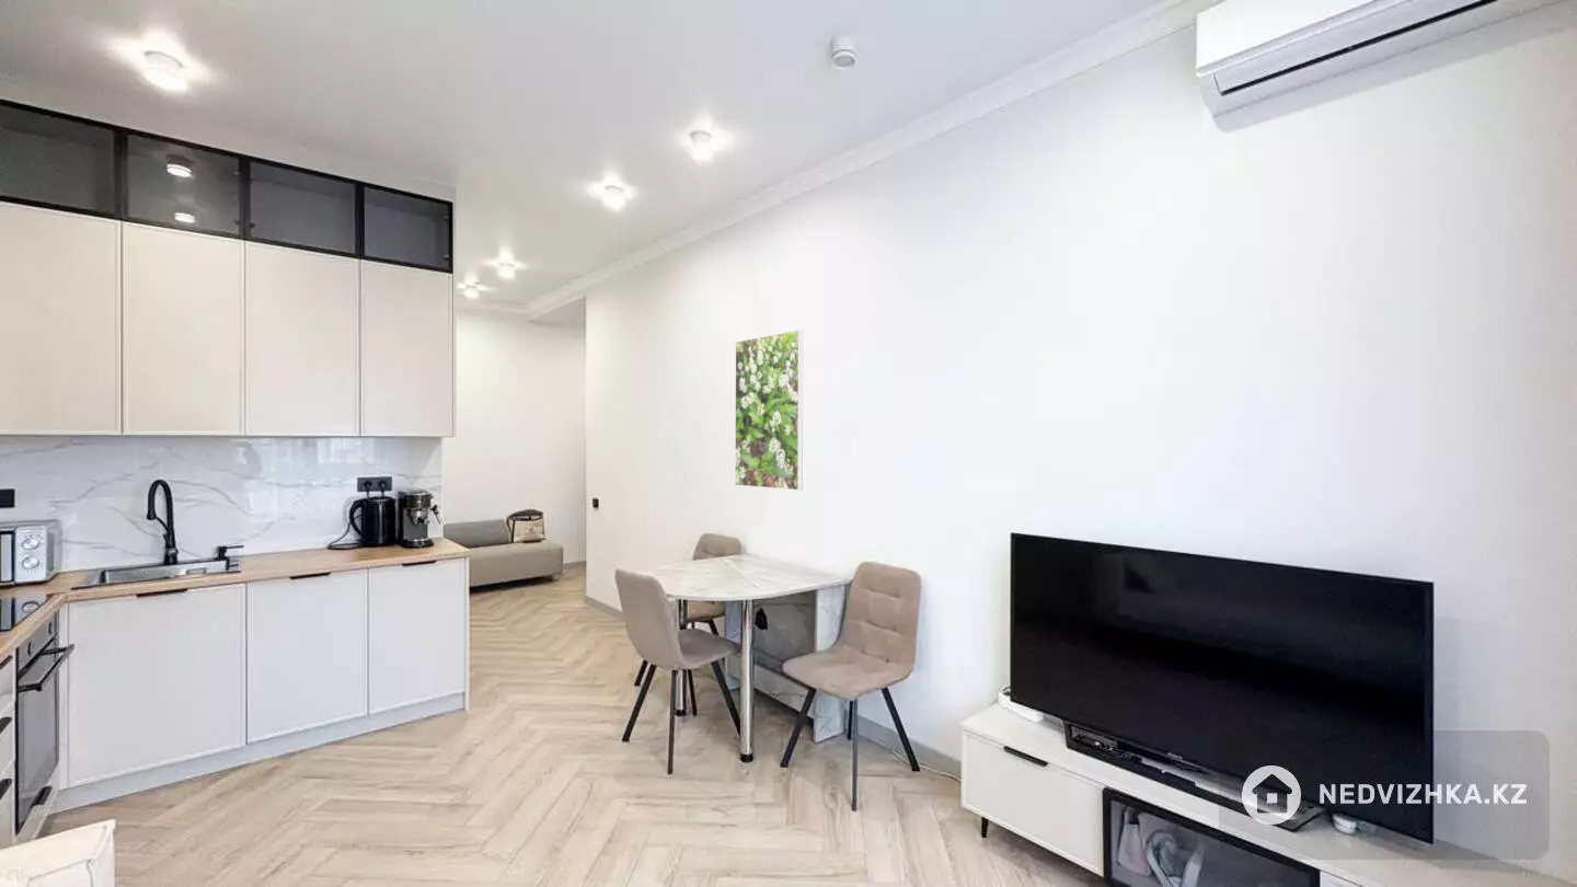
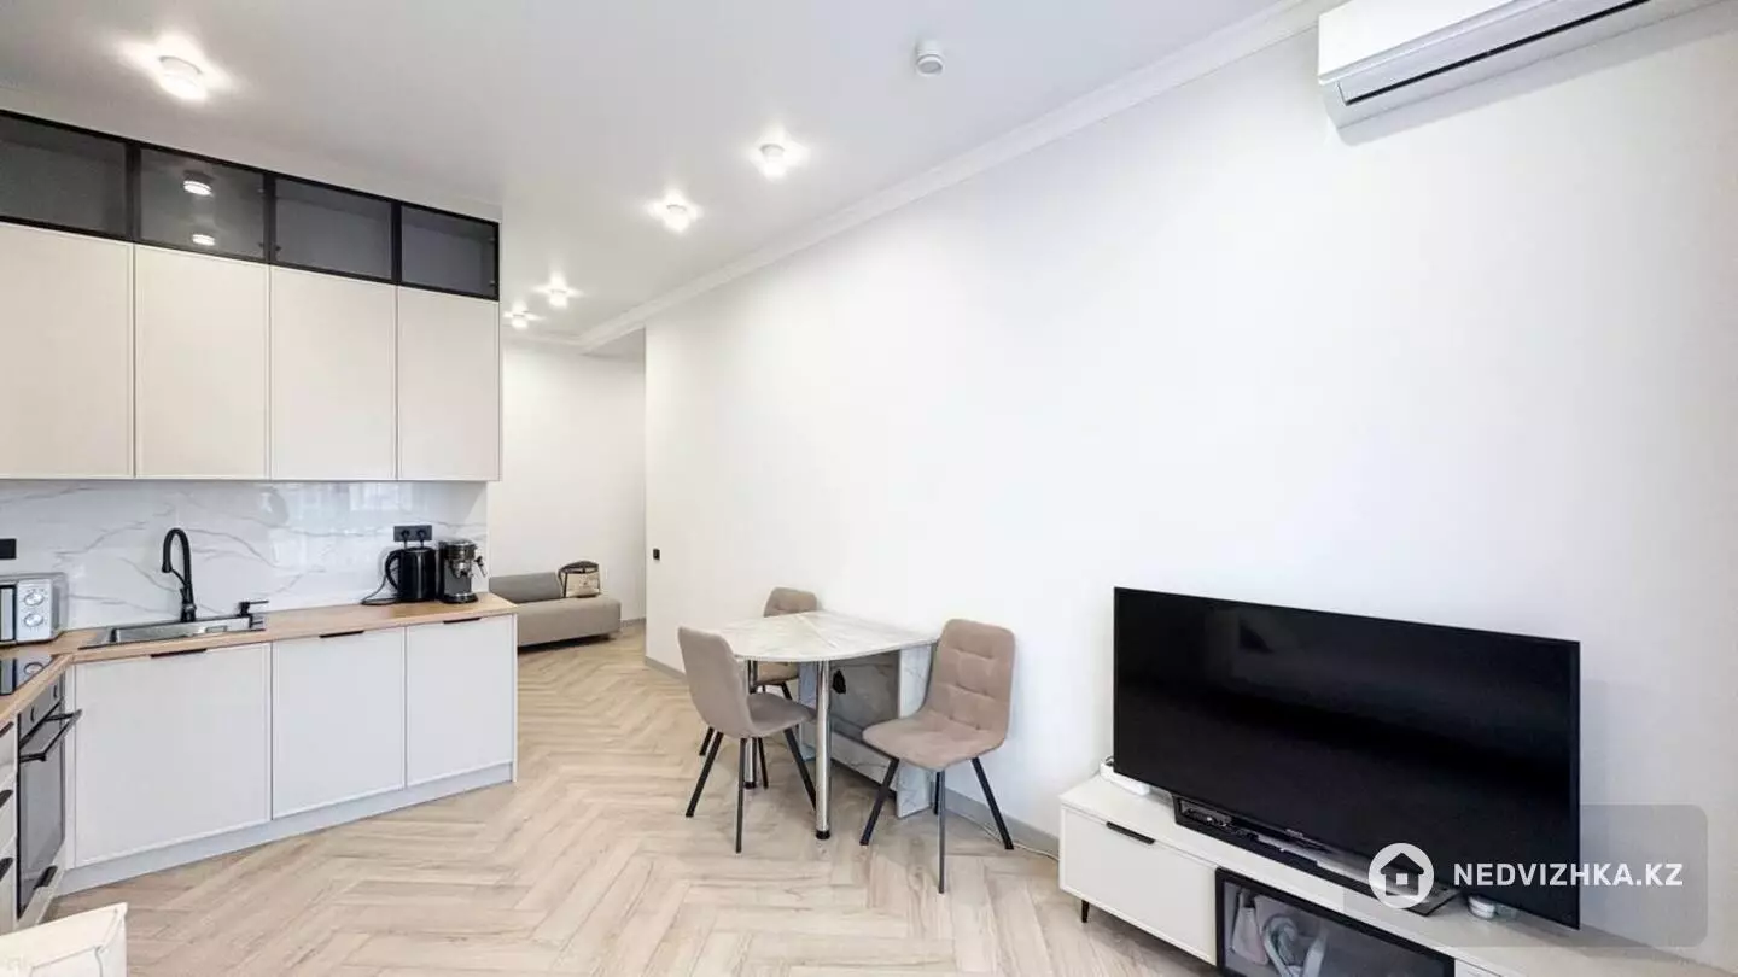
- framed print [734,329,804,492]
